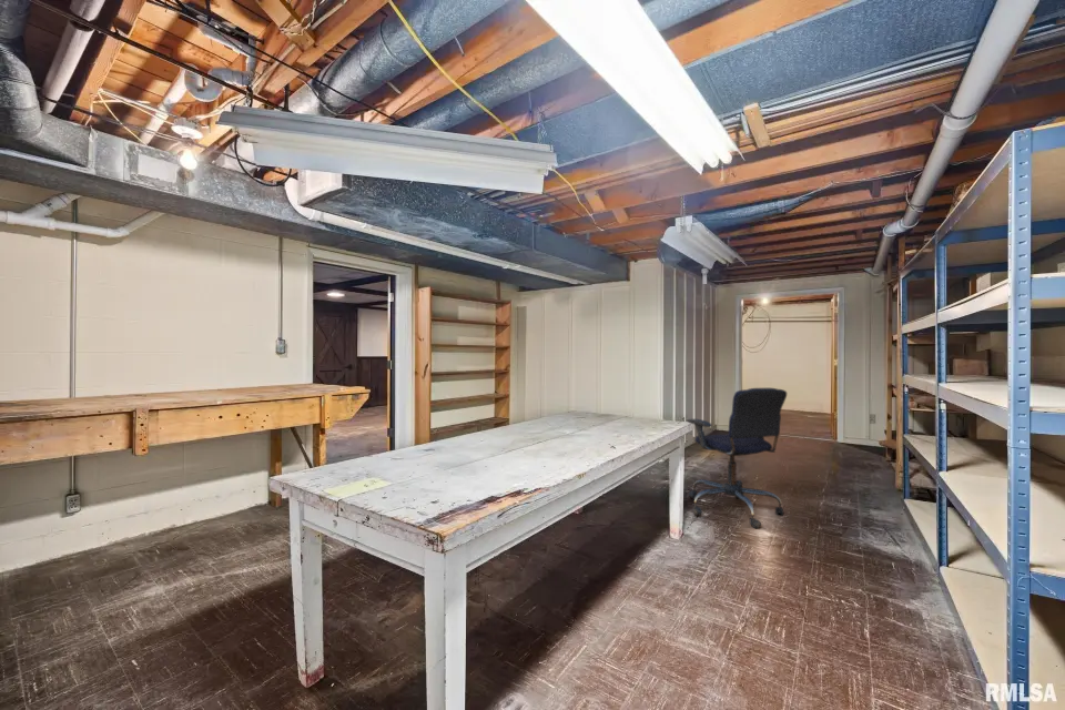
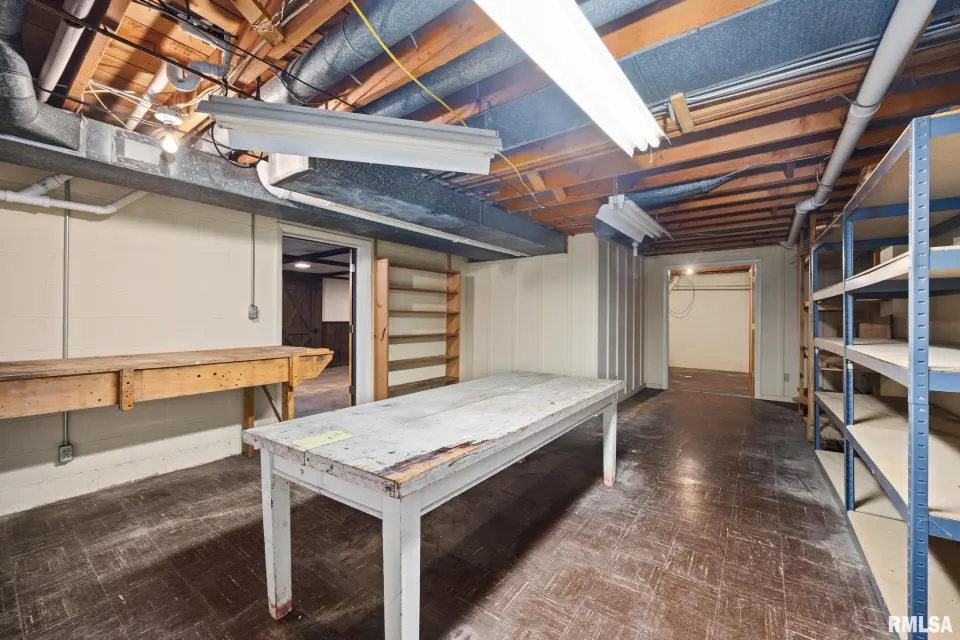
- office chair [686,387,788,529]
